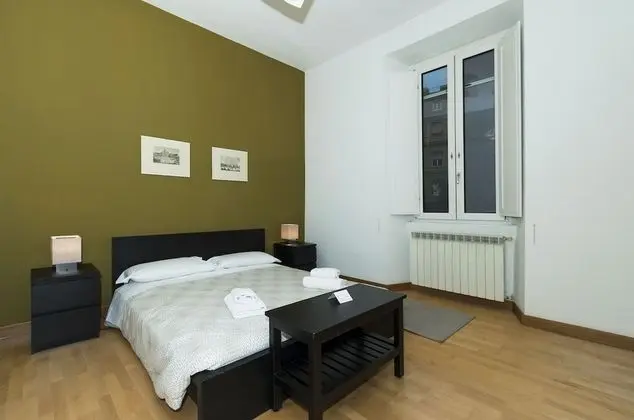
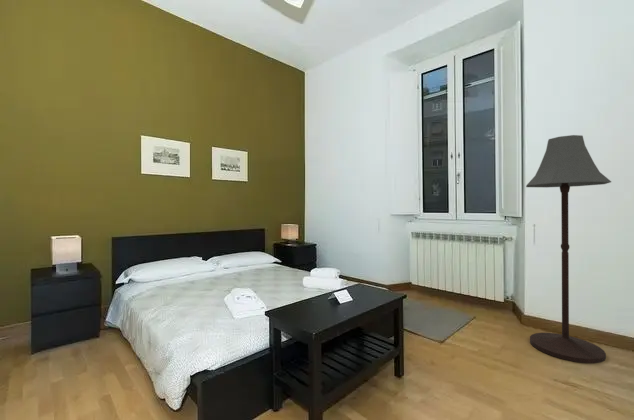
+ floor lamp [525,134,612,364]
